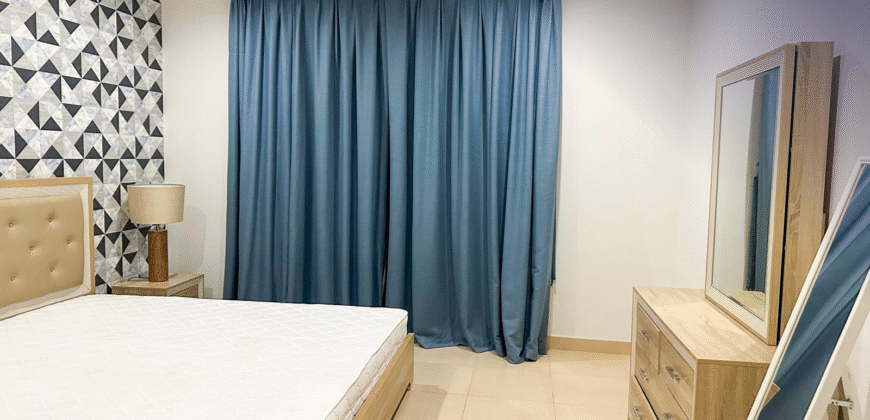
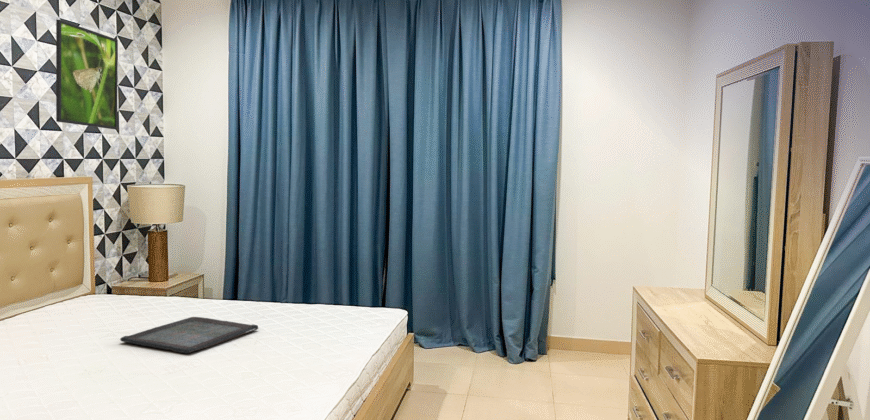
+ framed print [55,18,119,130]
+ serving tray [119,316,259,354]
